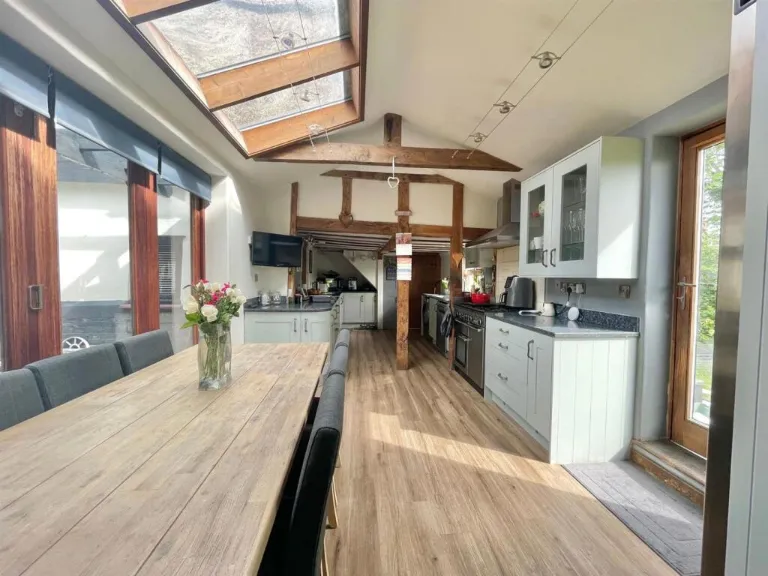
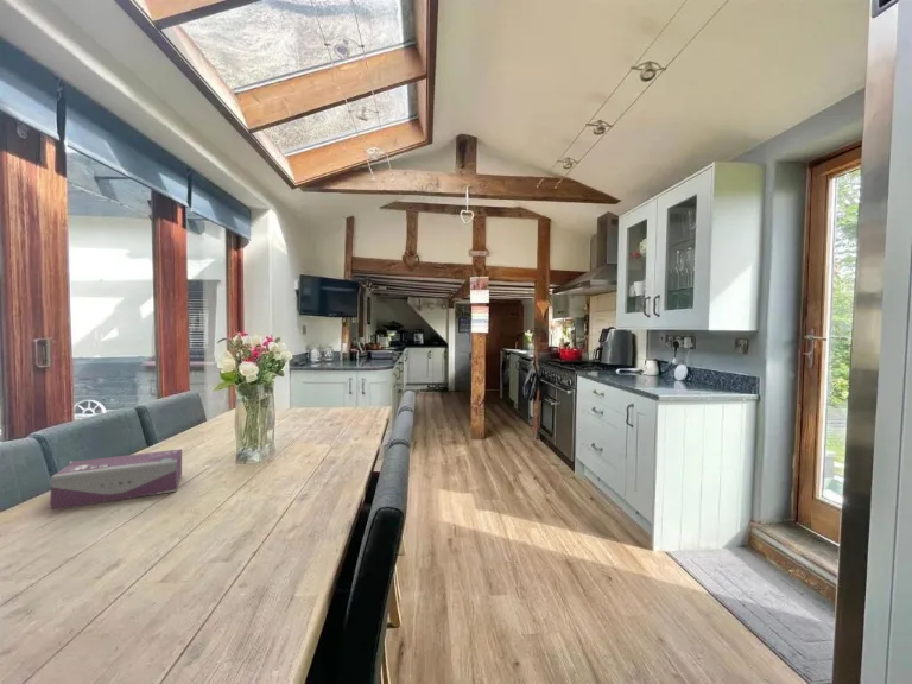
+ tissue box [49,448,183,512]
